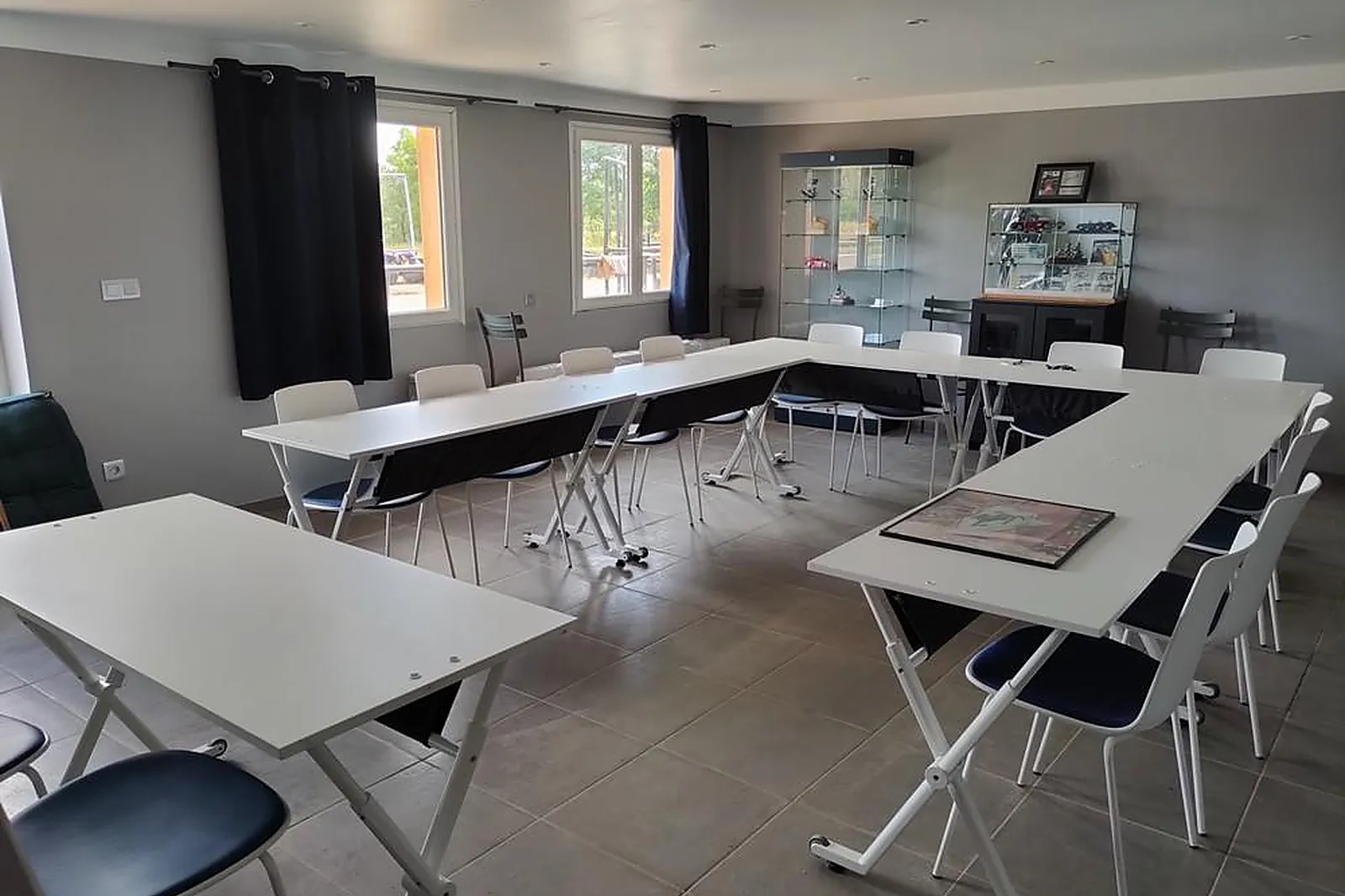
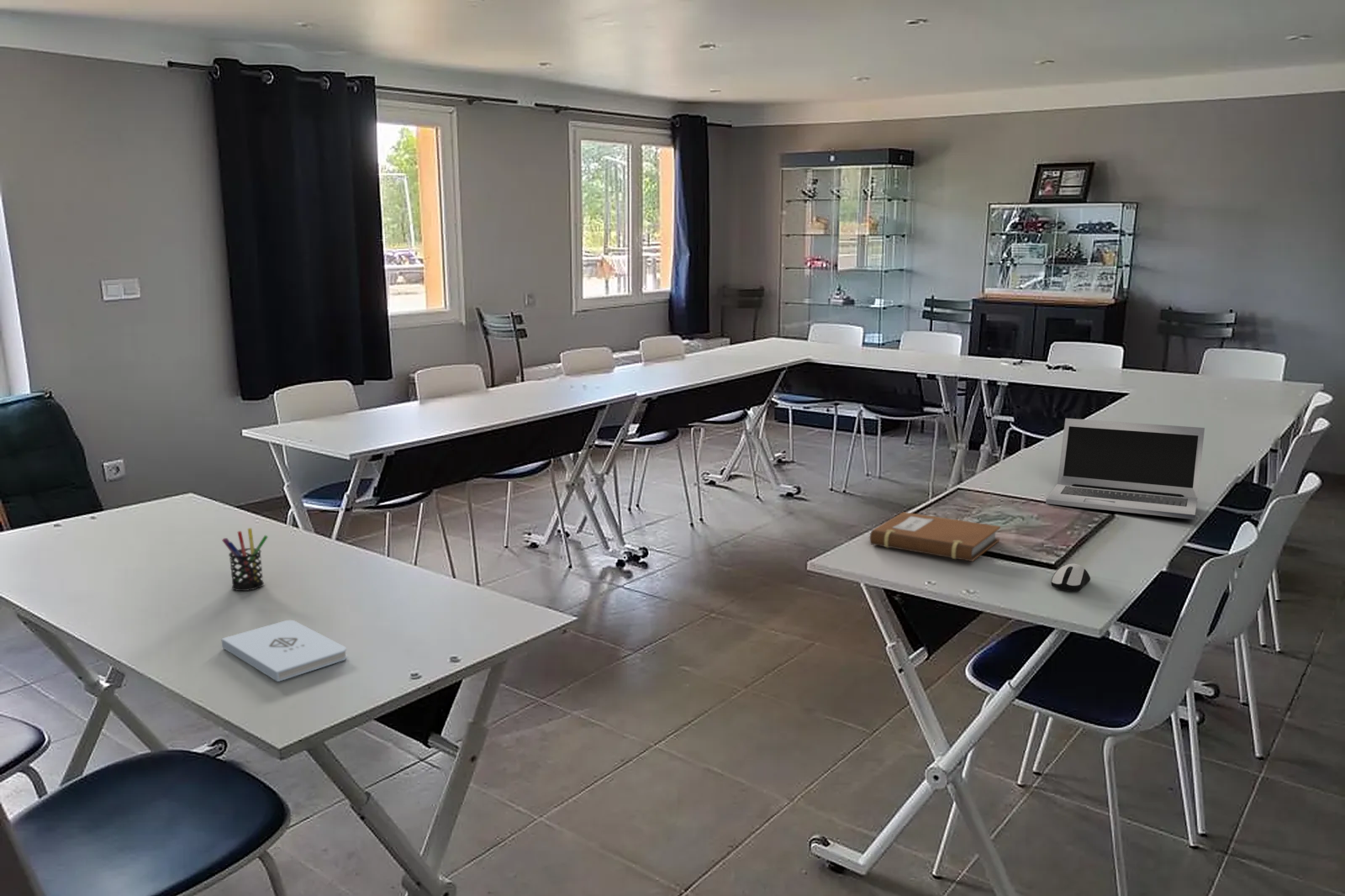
+ computer mouse [1051,563,1091,593]
+ notebook [868,511,1001,562]
+ notepad [220,619,348,683]
+ pen holder [221,527,269,592]
+ laptop [1045,418,1205,520]
